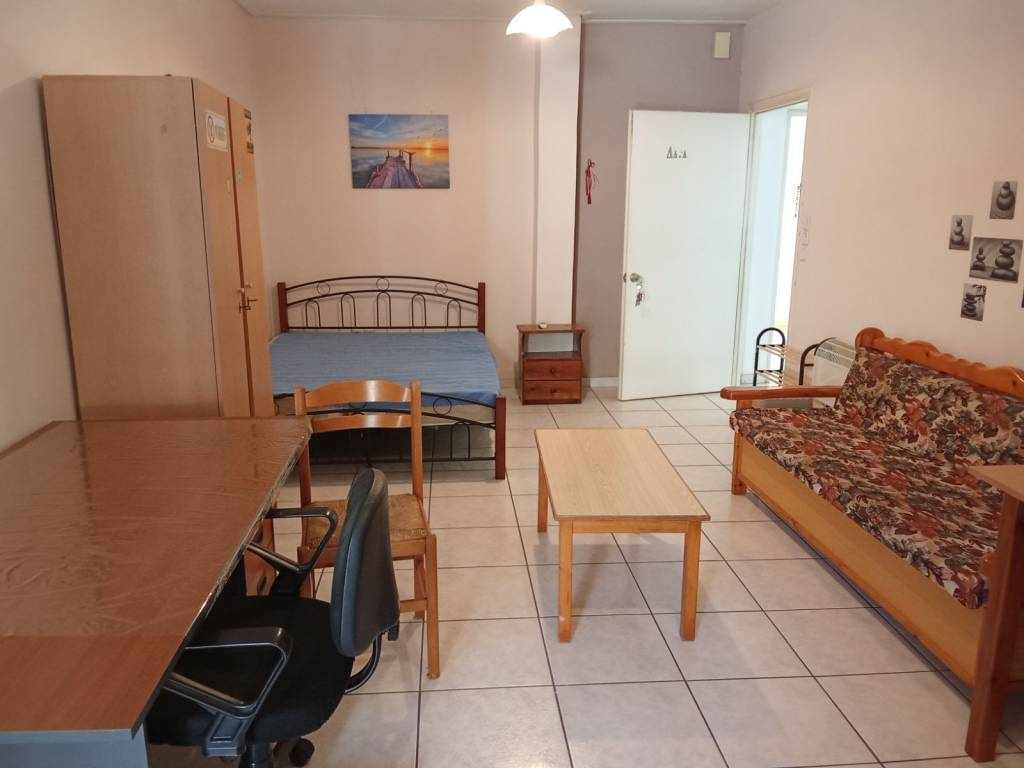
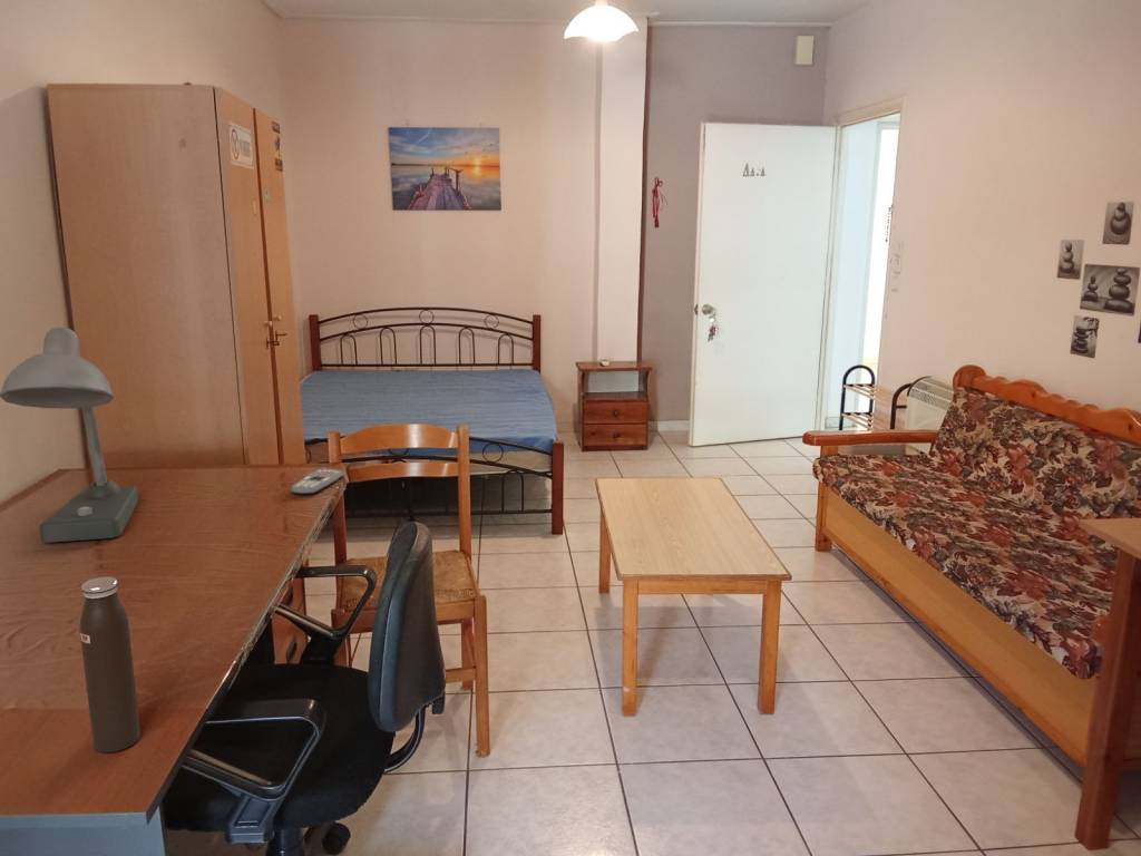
+ water bottle [79,576,142,753]
+ desk lamp [0,327,139,544]
+ remote control [290,468,345,496]
